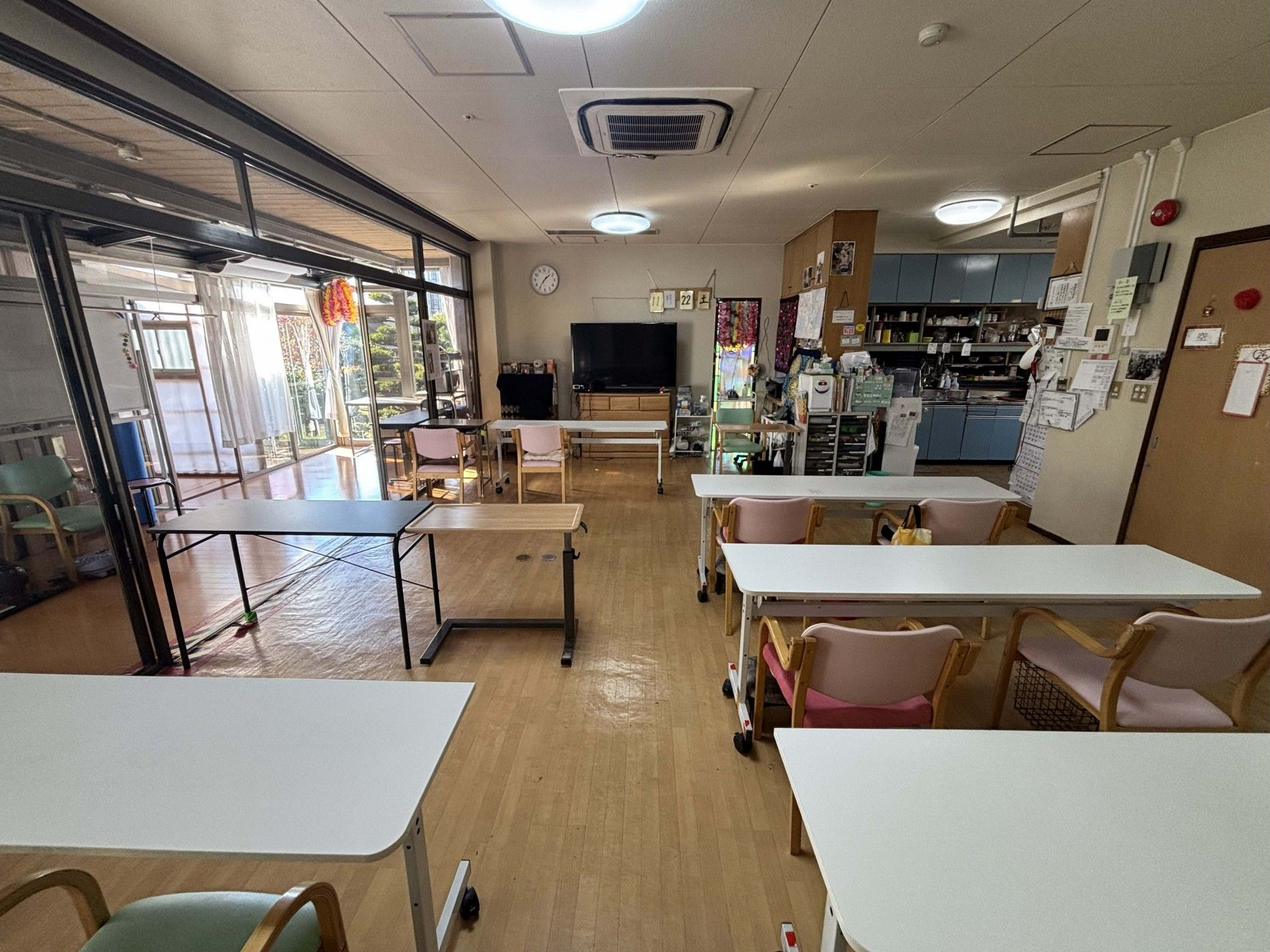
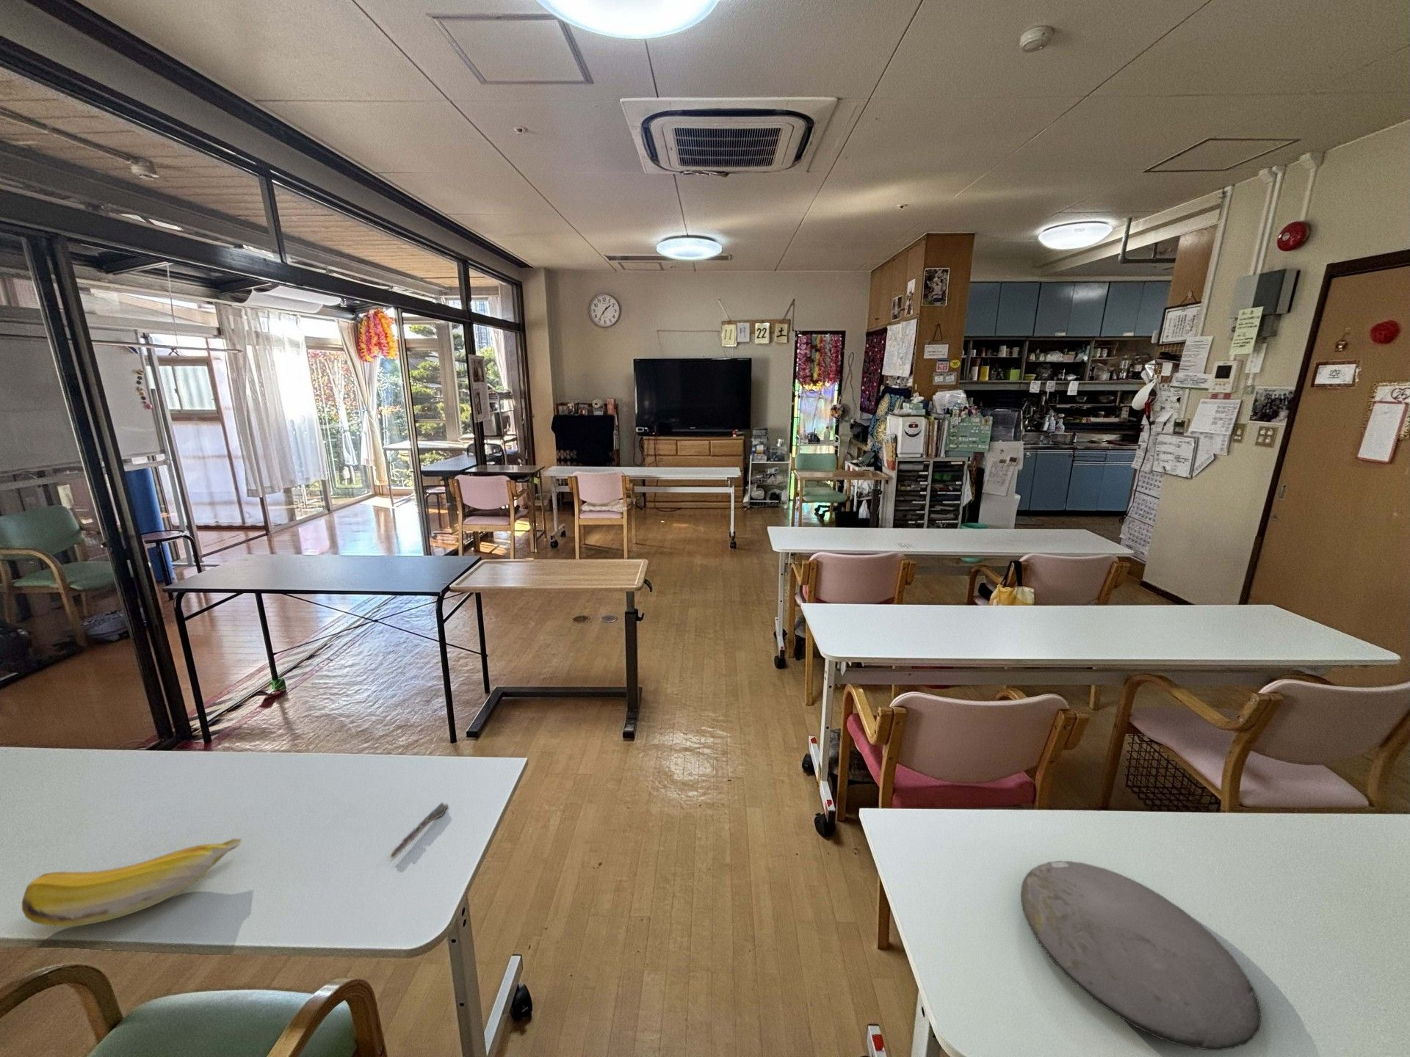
+ pen [387,802,449,858]
+ banana [21,838,242,928]
+ plate [1020,860,1261,1051]
